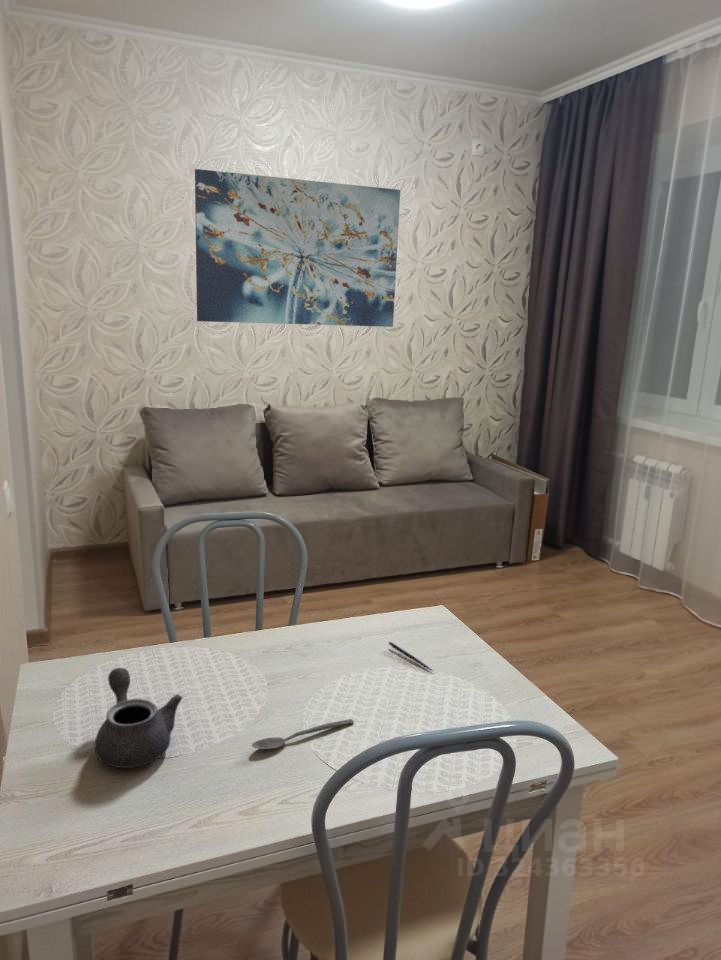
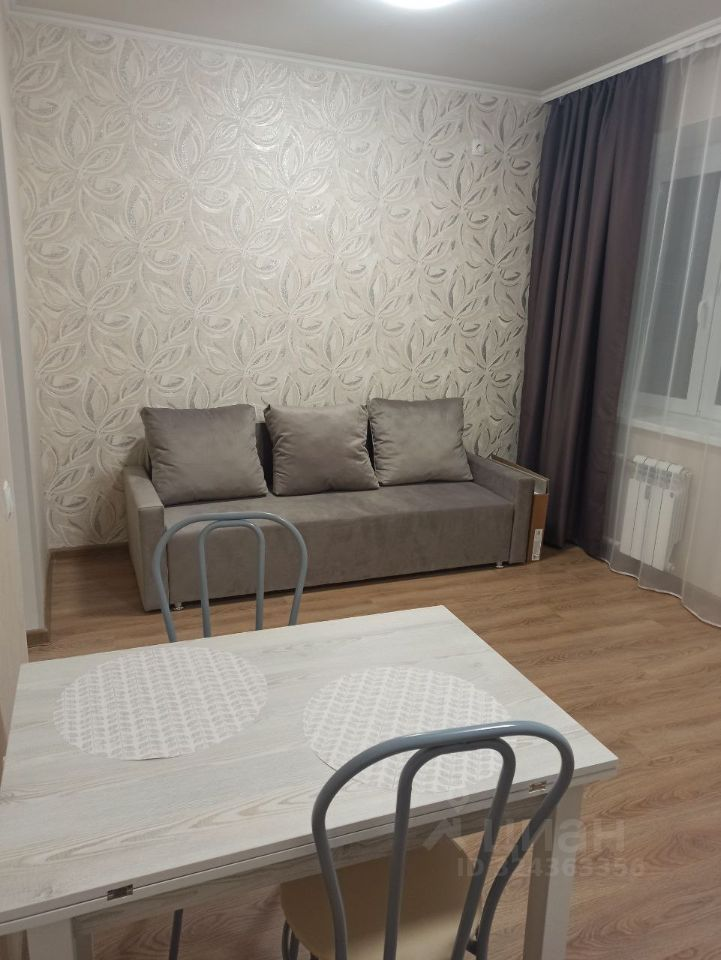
- spoon [251,718,355,750]
- teapot [94,667,184,769]
- pen [388,641,435,673]
- wall art [194,168,401,328]
